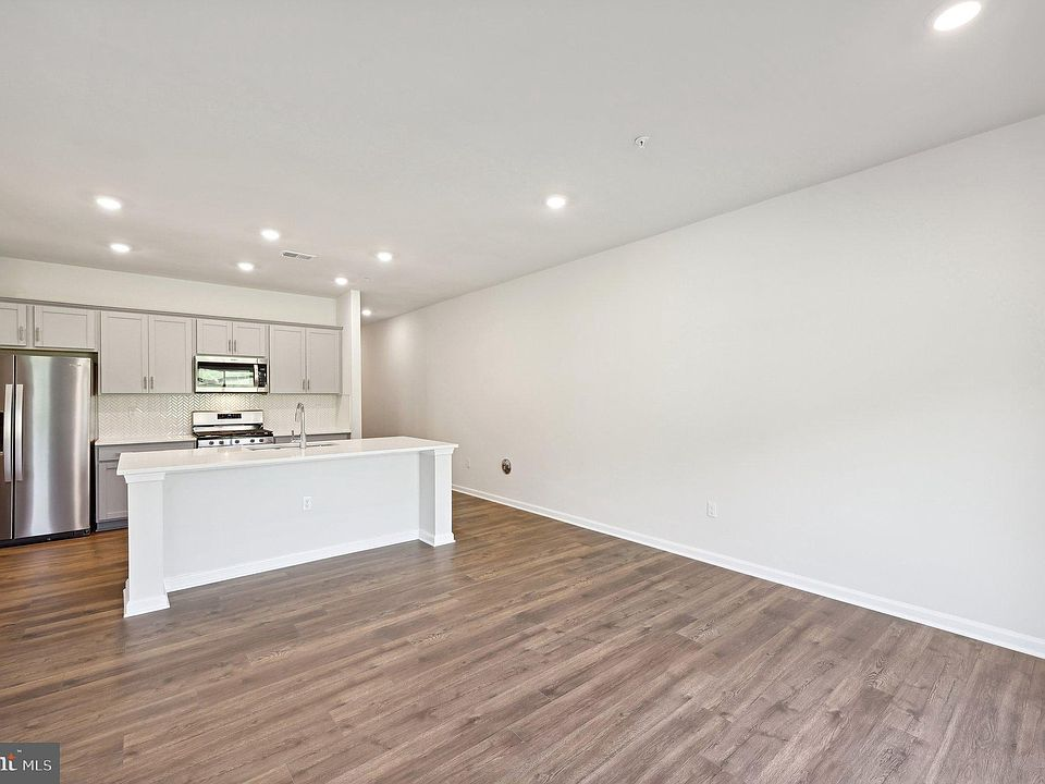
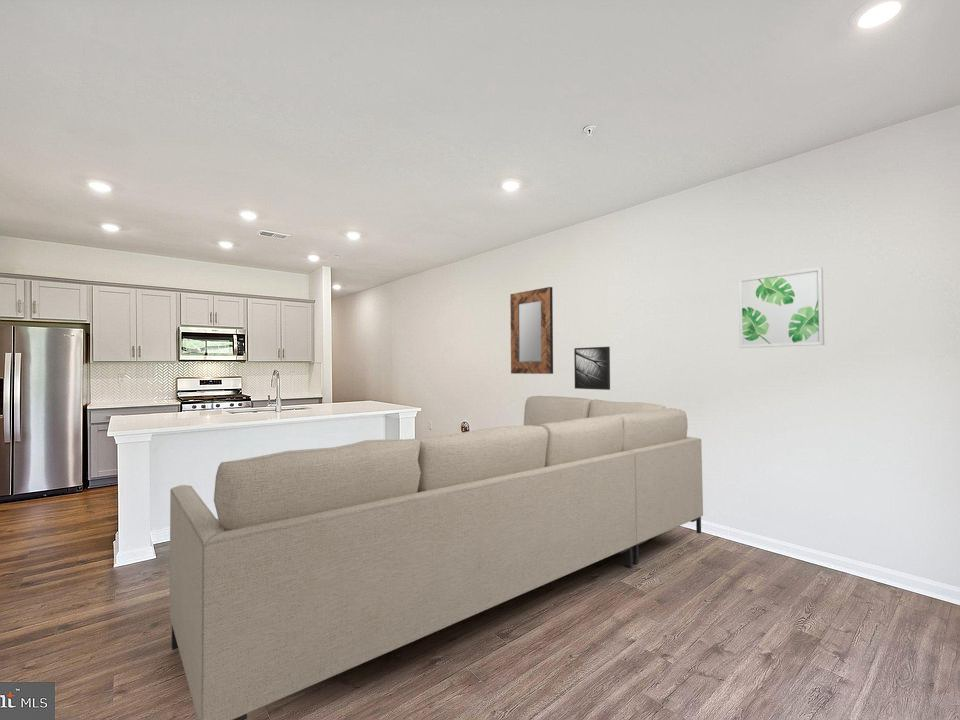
+ home mirror [509,286,554,375]
+ sofa [169,395,704,720]
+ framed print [573,346,611,391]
+ wall art [737,266,825,349]
